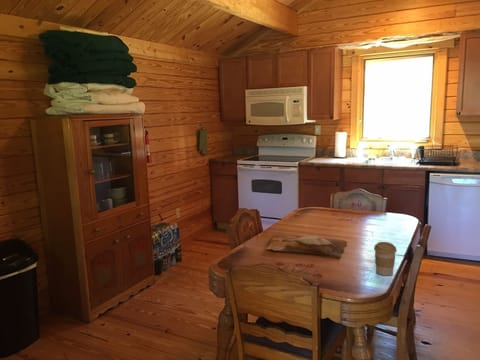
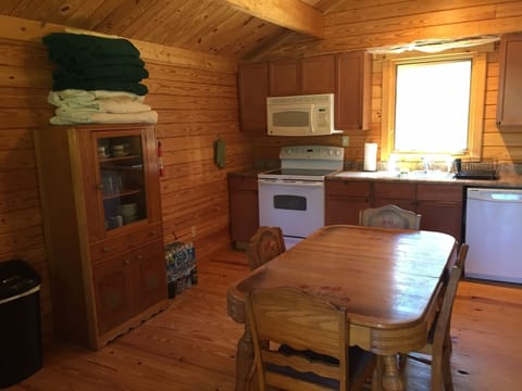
- coffee cup [373,241,398,277]
- cutting board [265,232,348,259]
